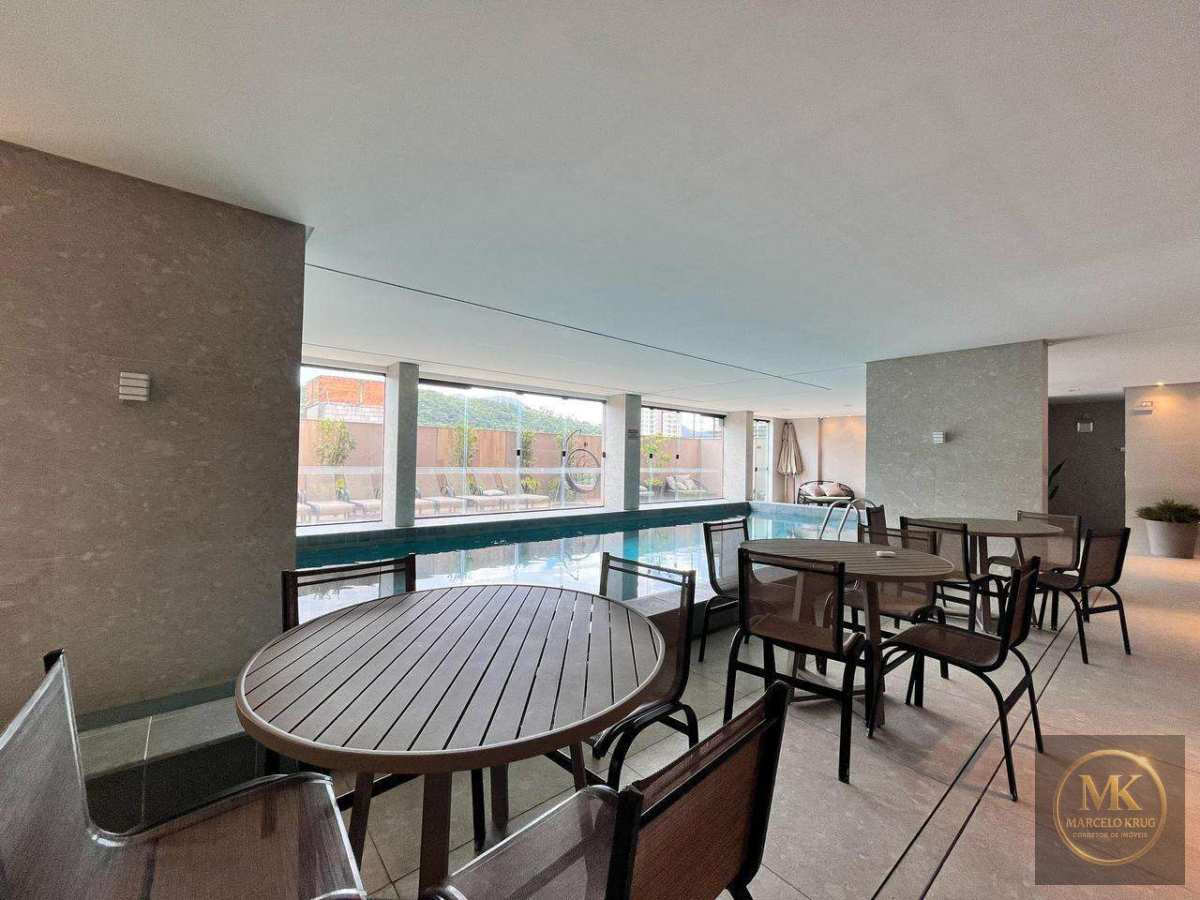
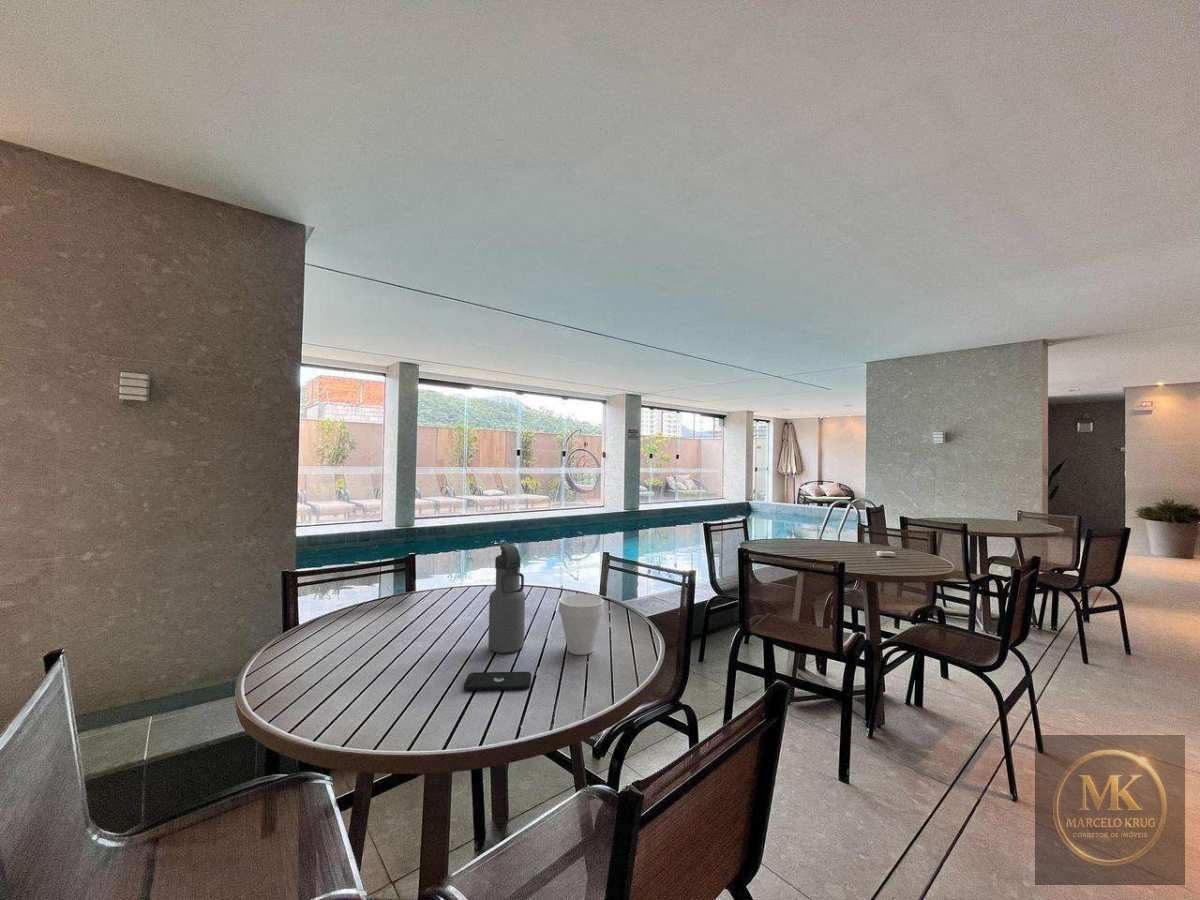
+ water bottle [487,543,526,654]
+ smartphone [463,671,532,691]
+ cup [558,593,604,656]
